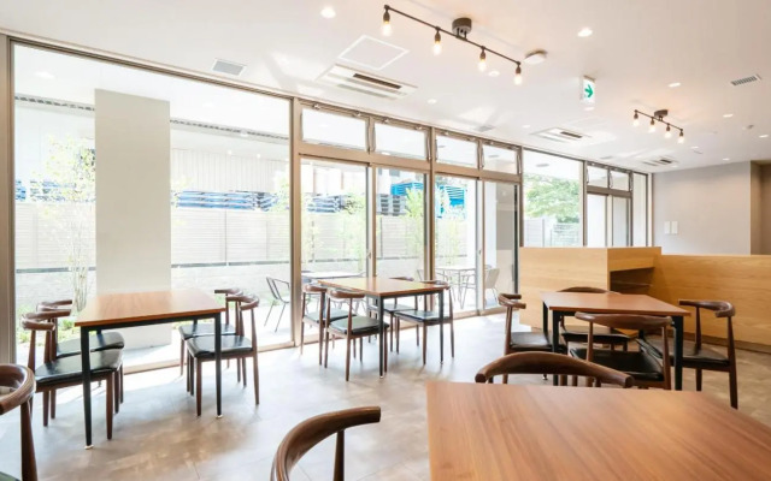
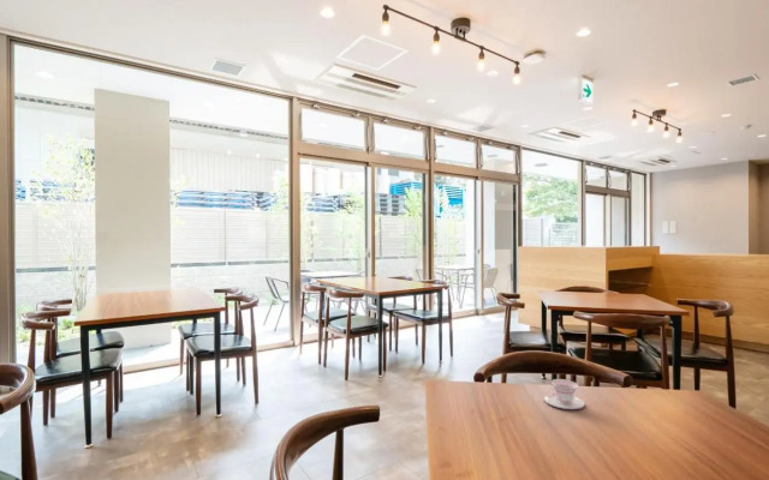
+ teacup [543,378,586,410]
